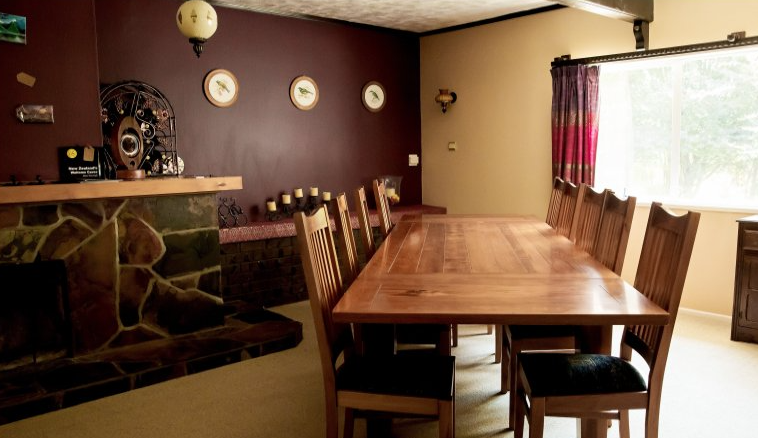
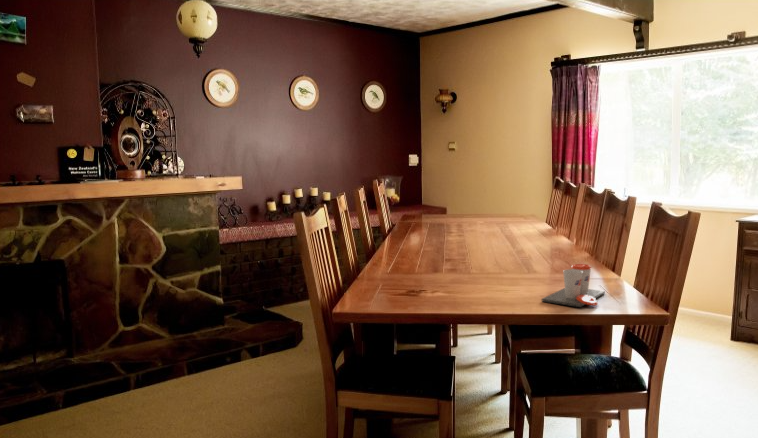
+ cup [541,263,606,308]
